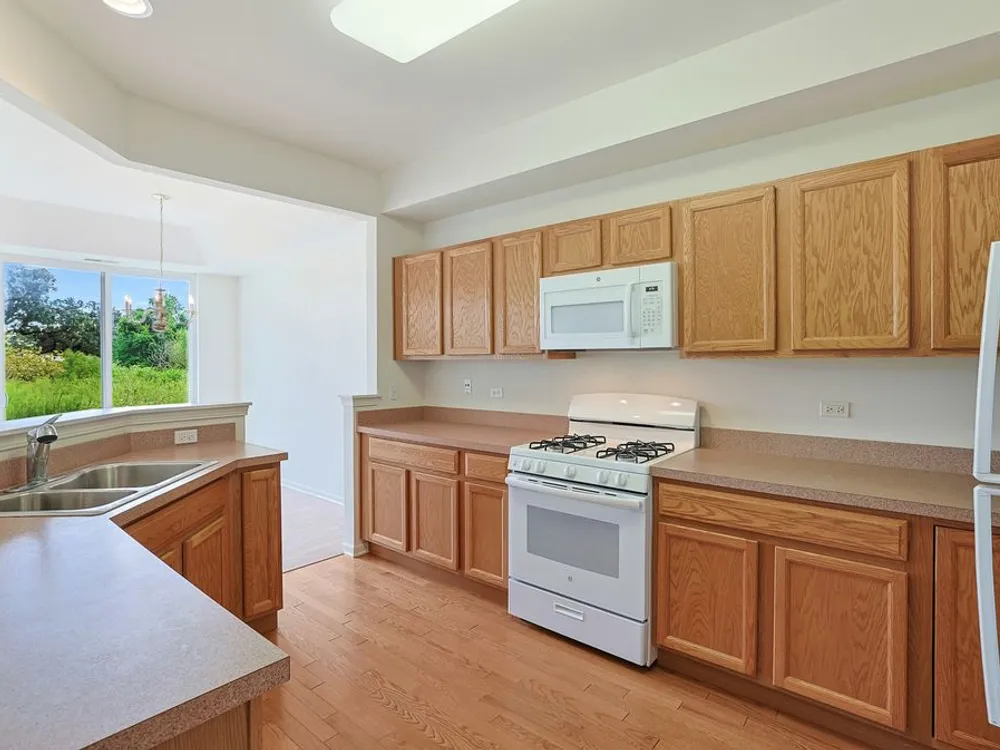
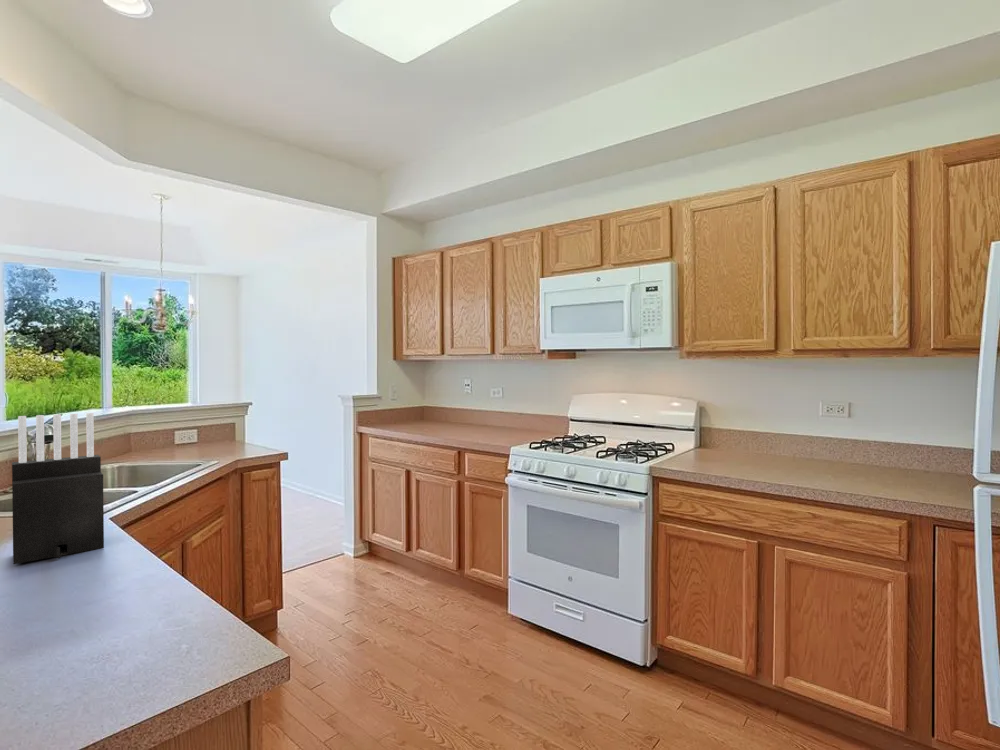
+ knife block [11,412,105,565]
